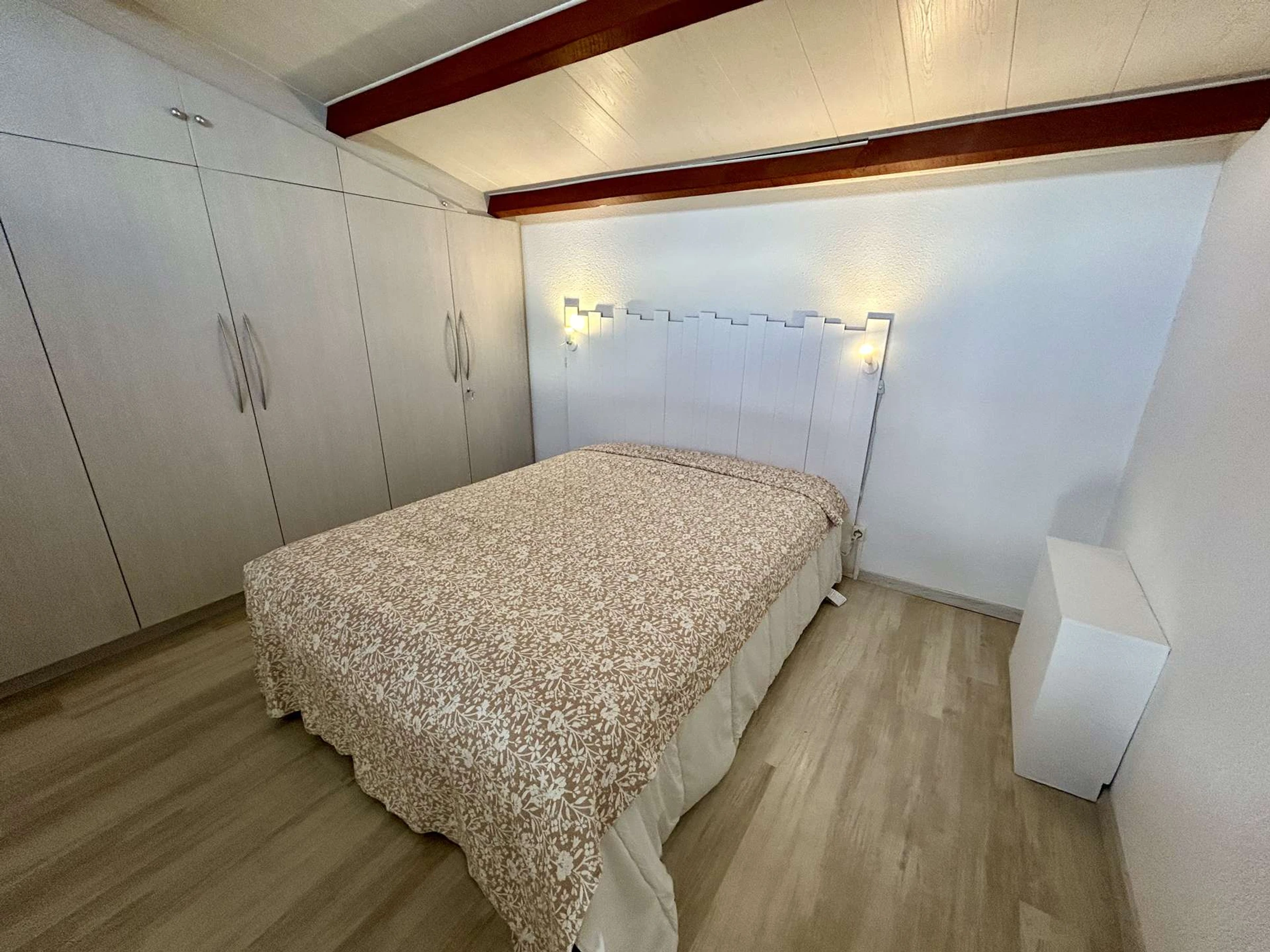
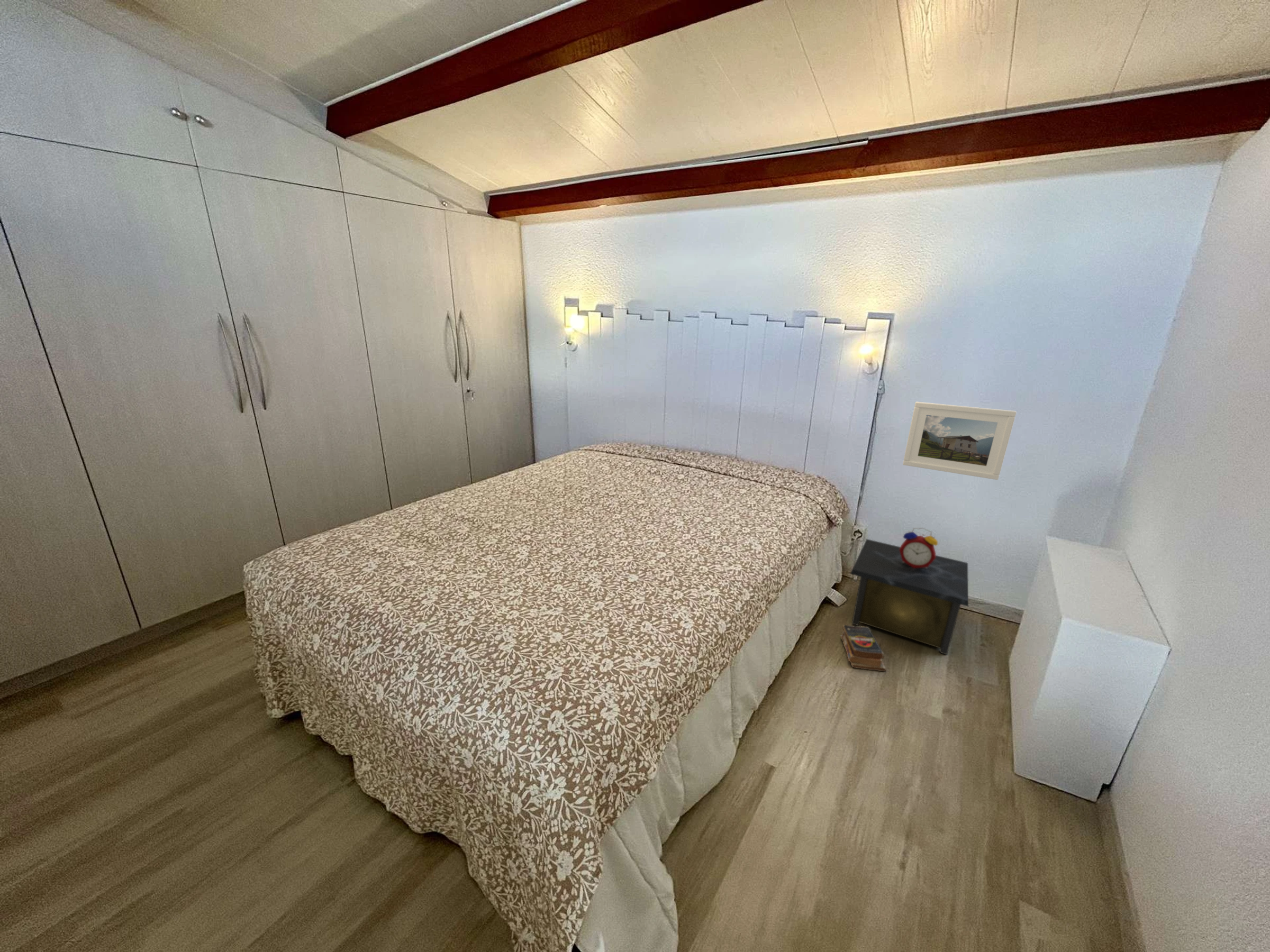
+ book [840,625,887,672]
+ nightstand [850,538,969,655]
+ alarm clock [900,527,938,569]
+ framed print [902,401,1017,480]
